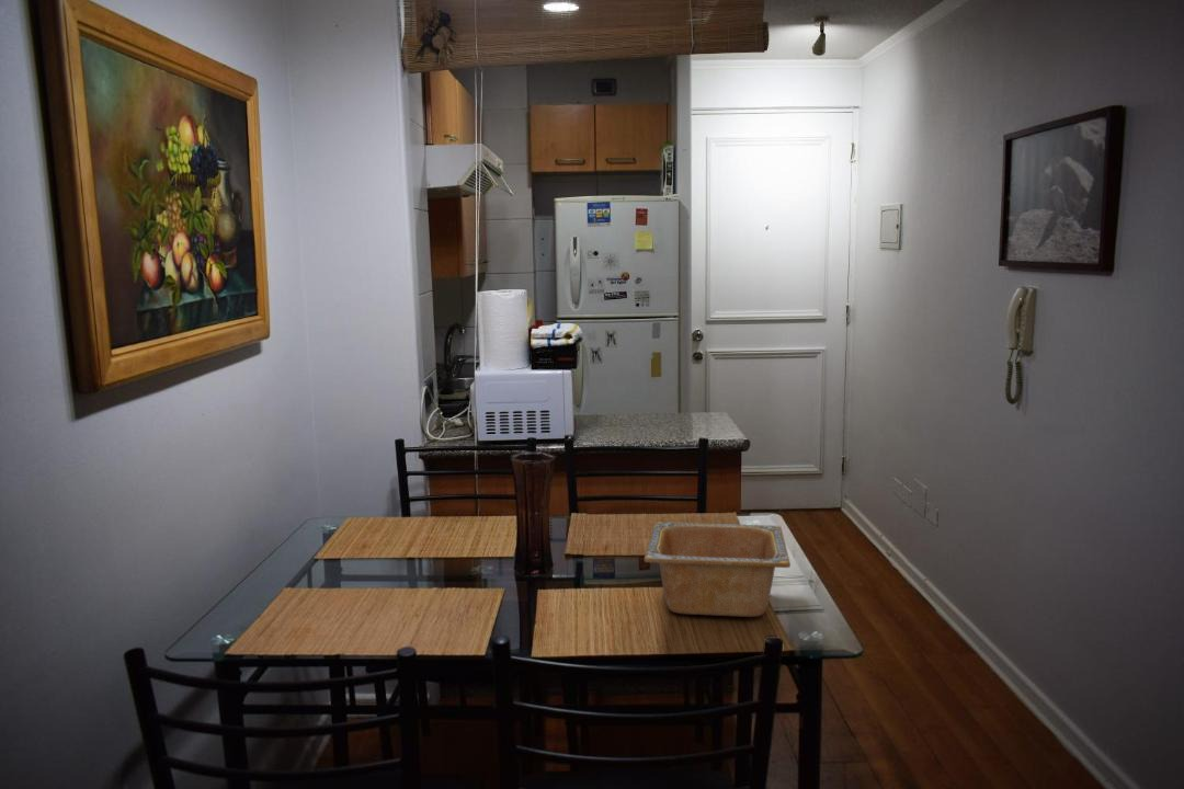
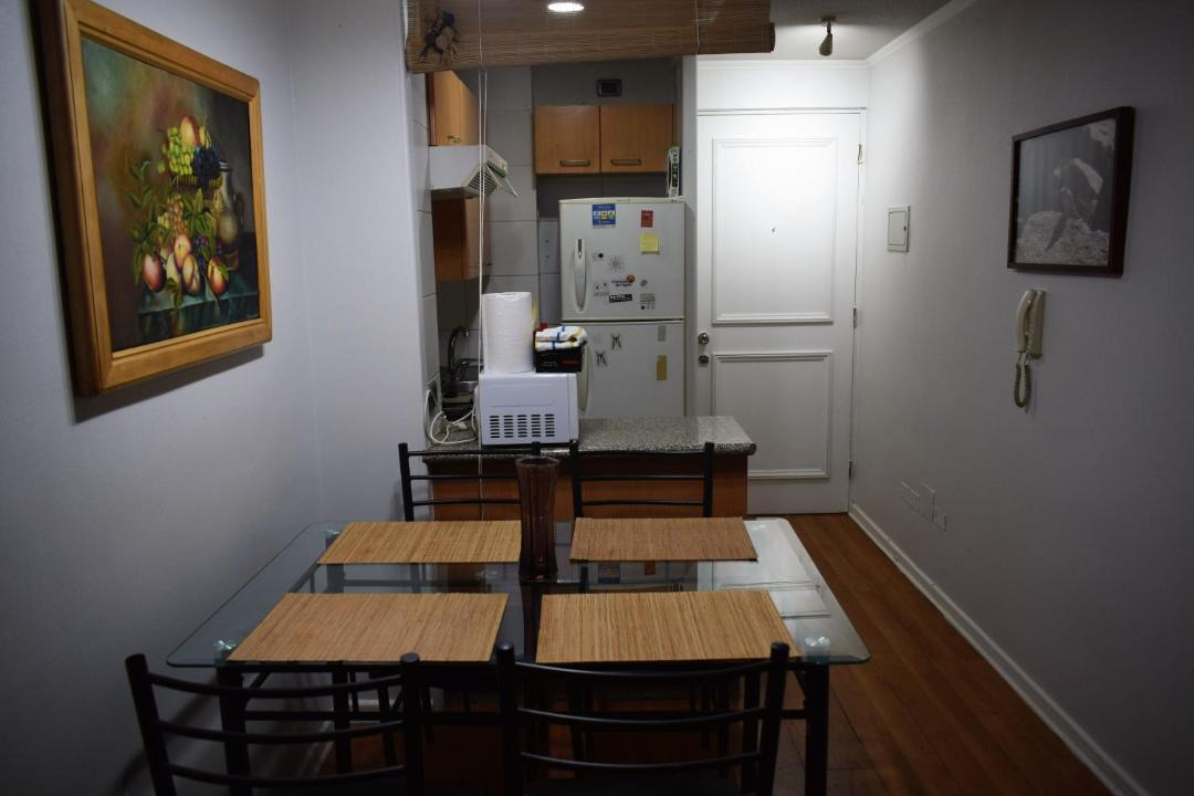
- serving bowl [644,521,792,618]
